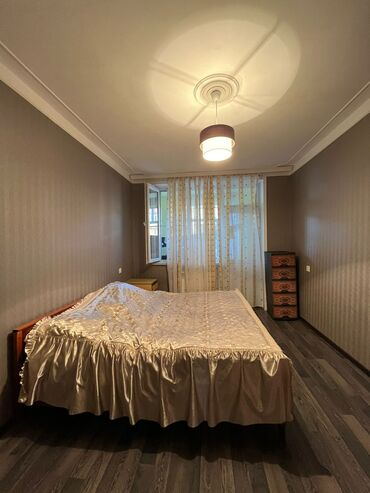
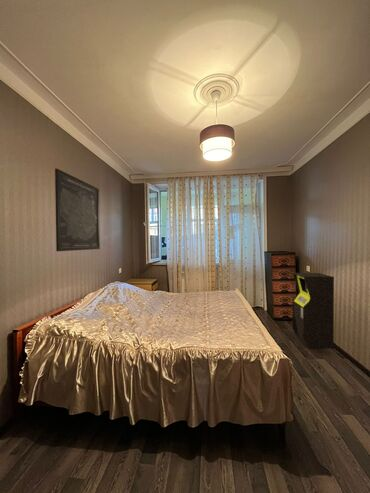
+ wall art [54,168,101,252]
+ storage cabinet [291,272,335,350]
